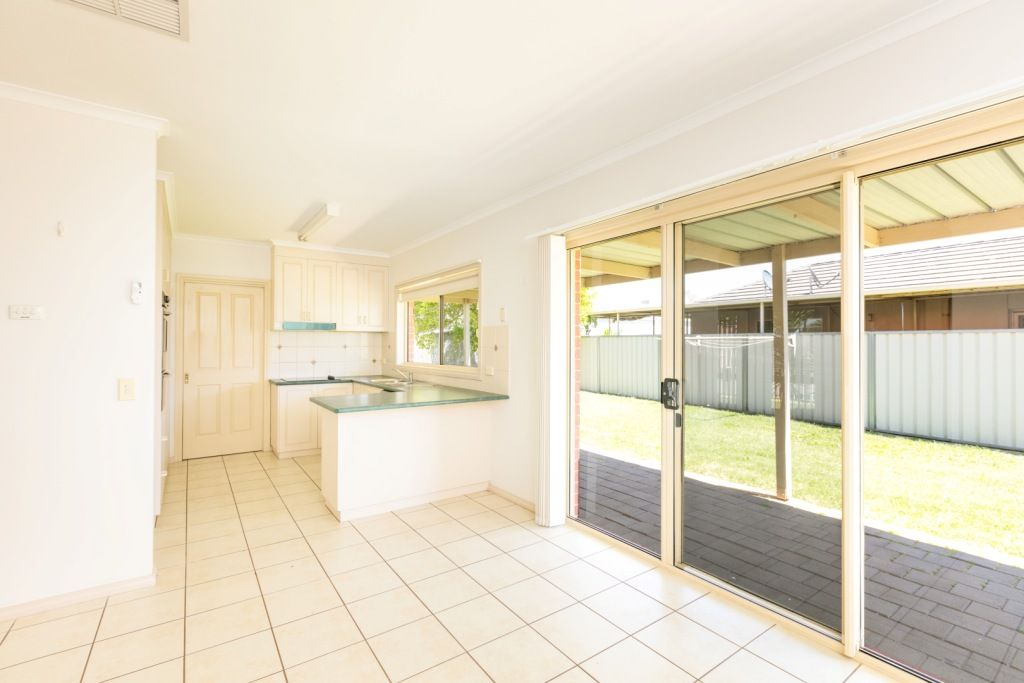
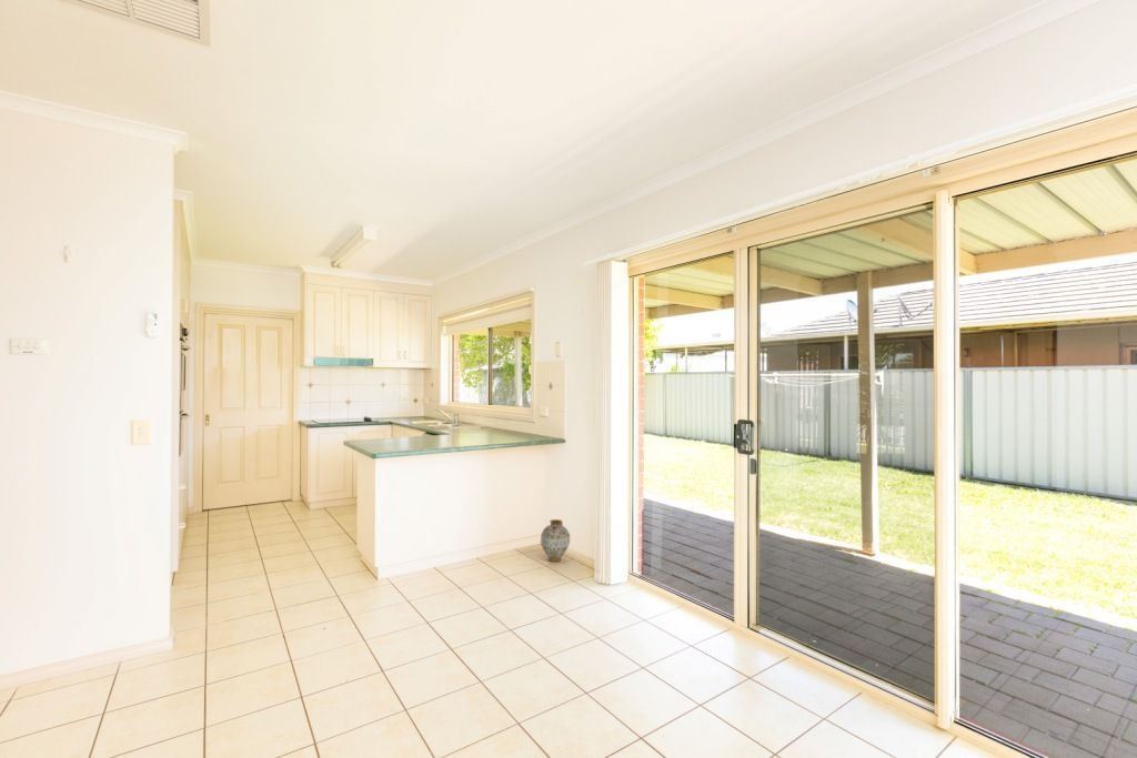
+ ceramic jug [540,518,571,563]
